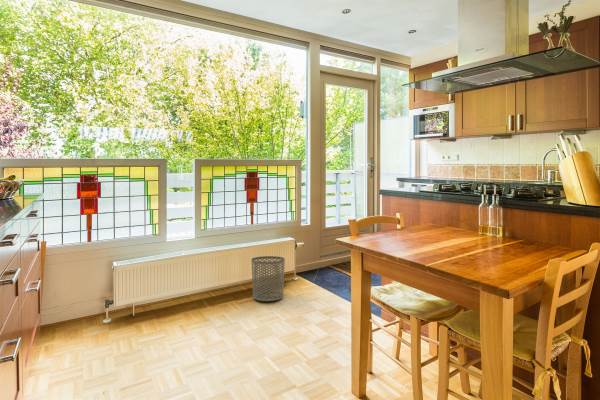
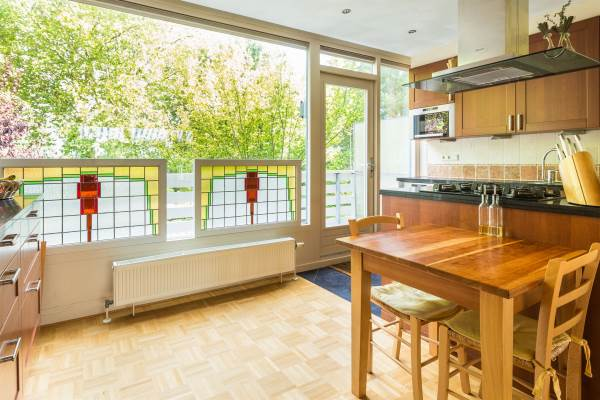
- waste bin [250,255,286,302]
